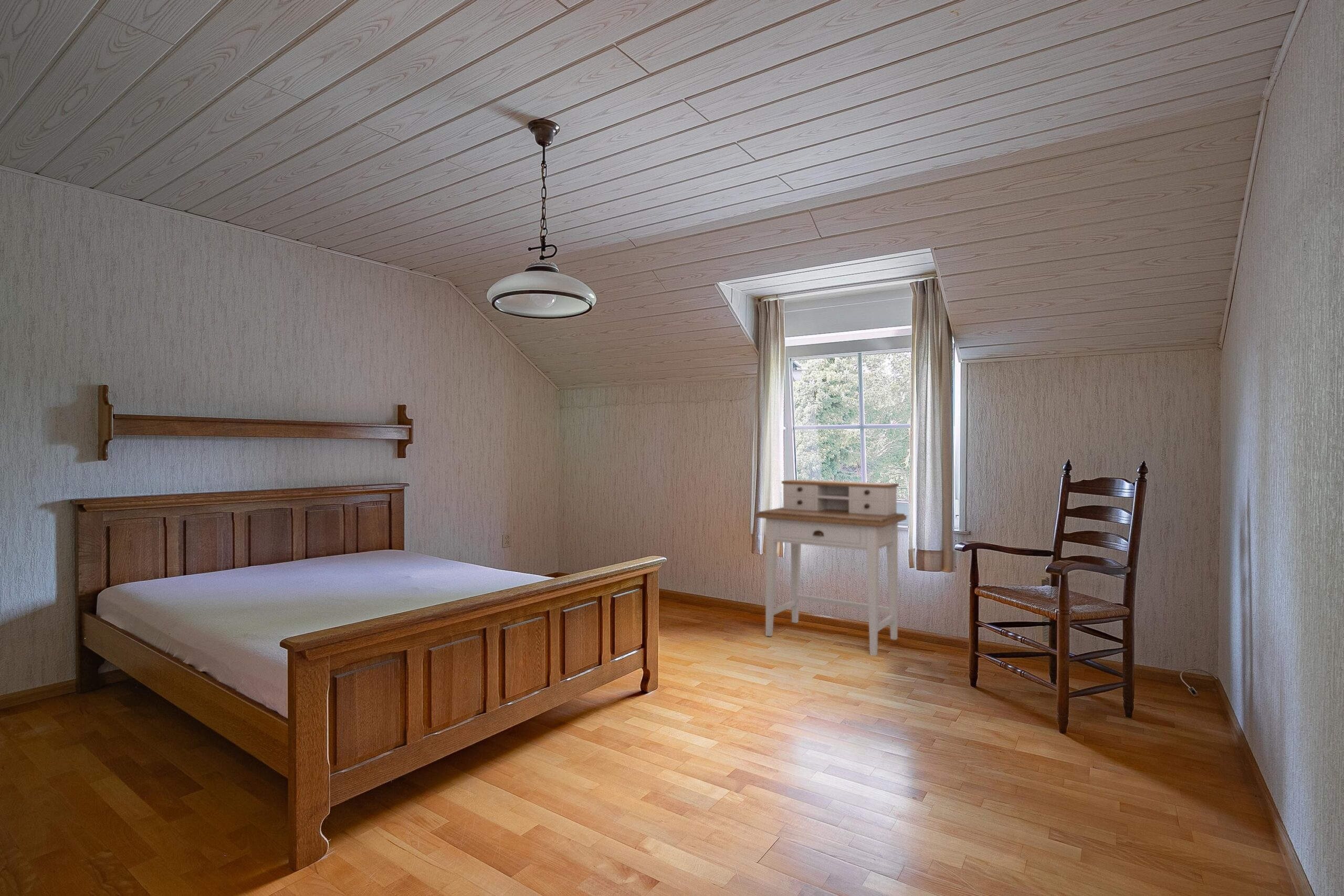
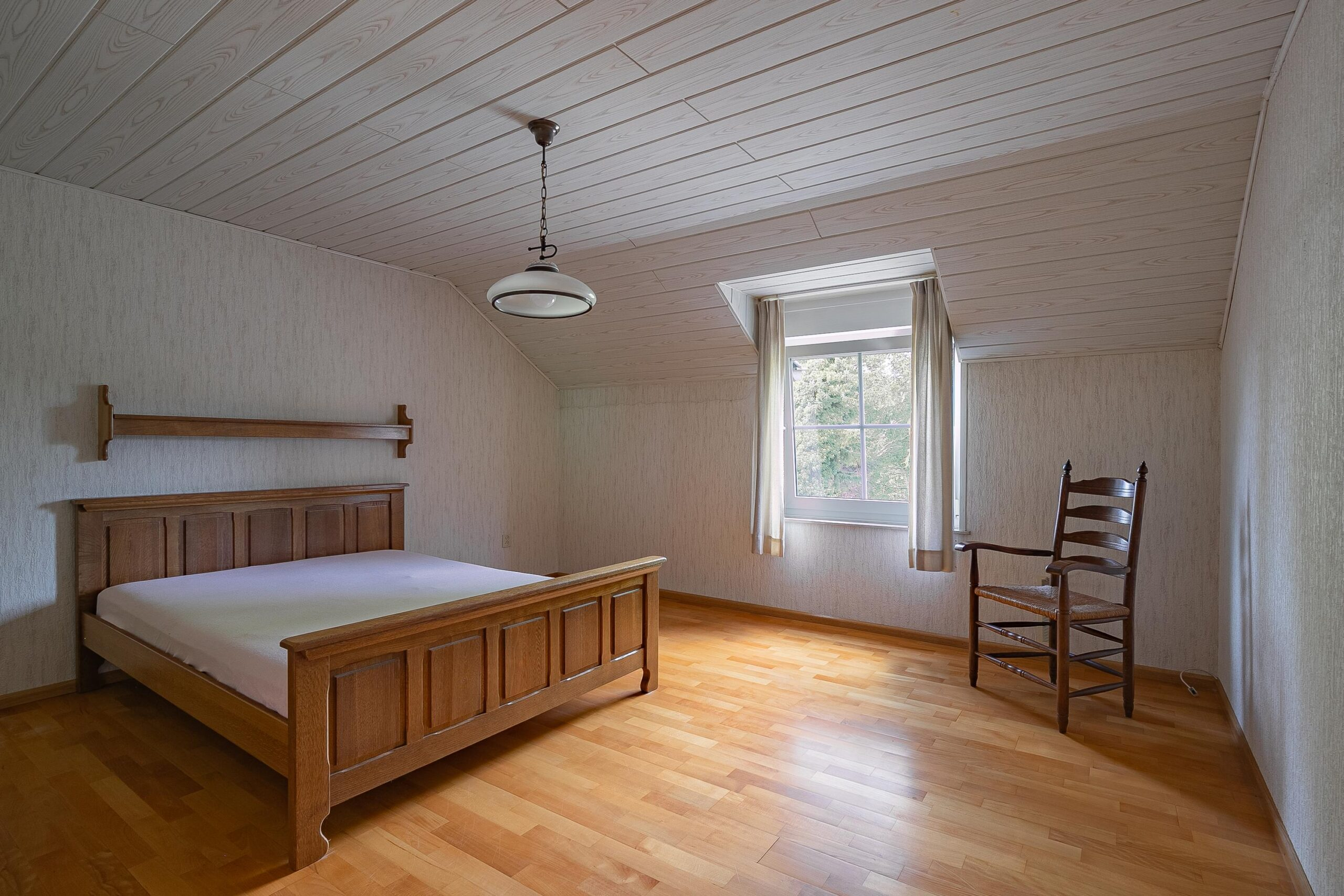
- desk [755,479,907,657]
